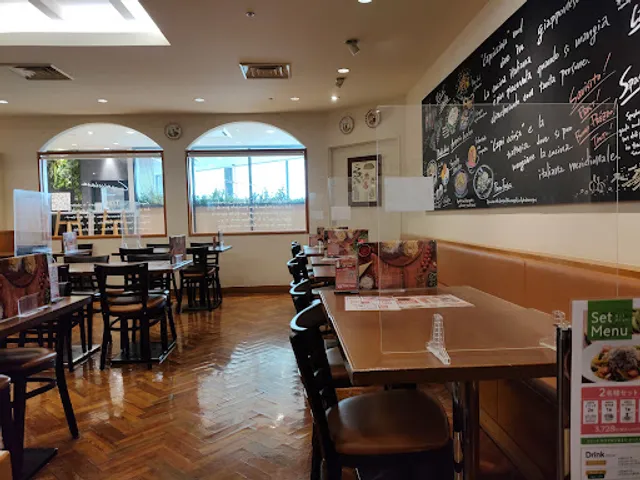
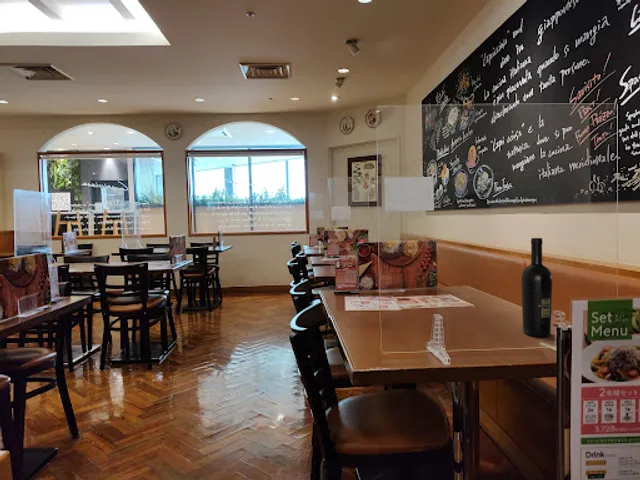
+ wine bottle [520,237,553,338]
